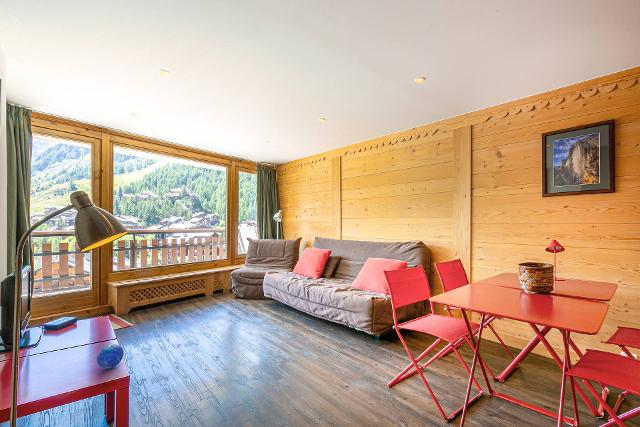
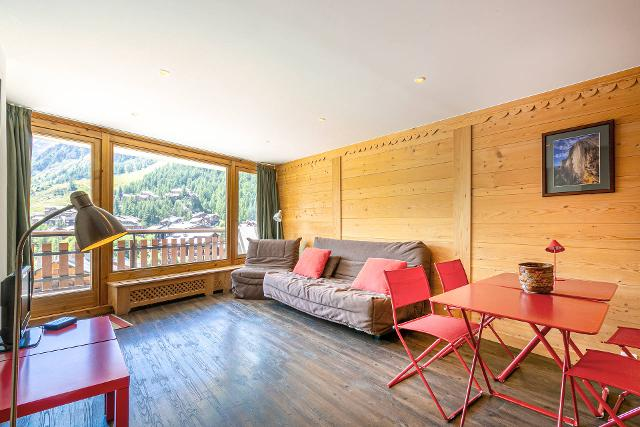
- decorative orb [96,343,125,369]
